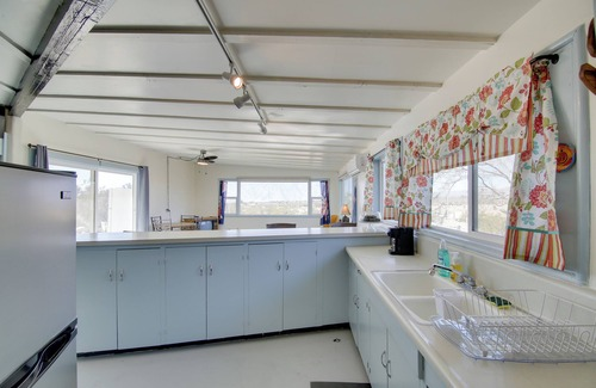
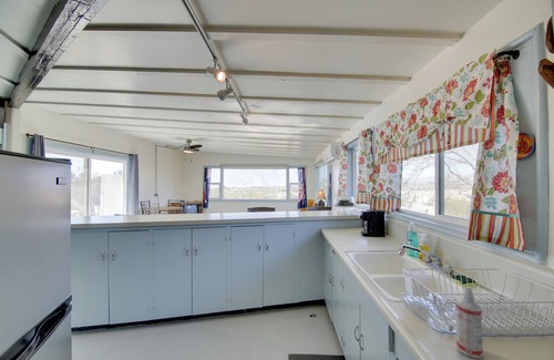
+ spray bottle [455,285,484,359]
